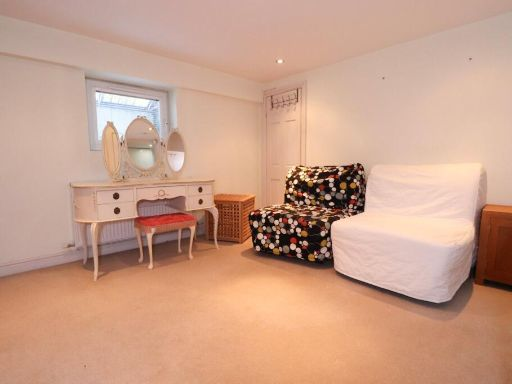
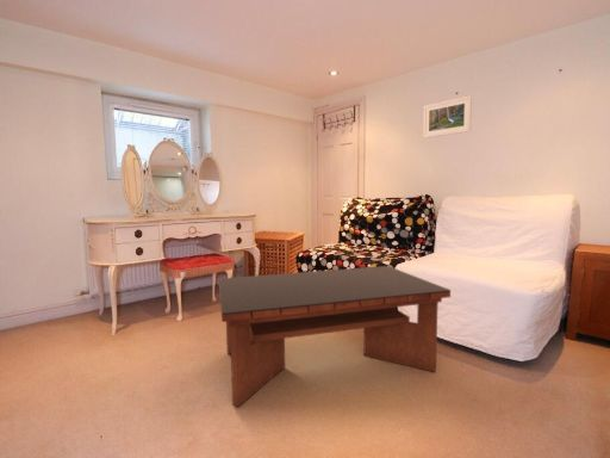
+ coffee table [217,265,452,409]
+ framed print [422,94,473,140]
